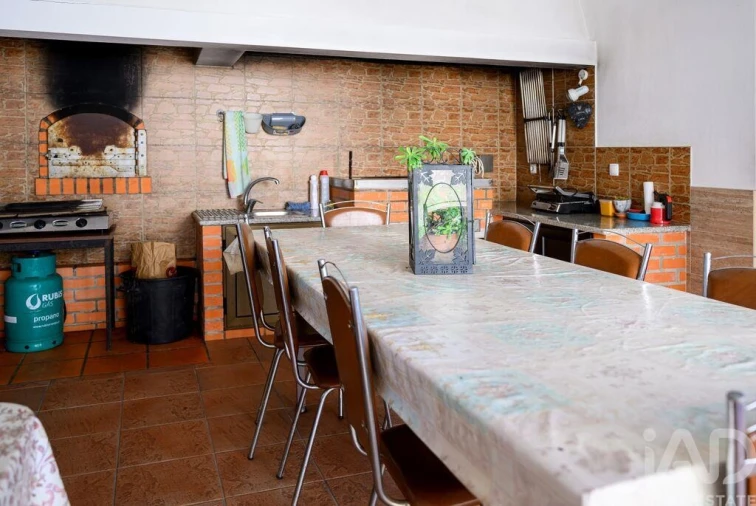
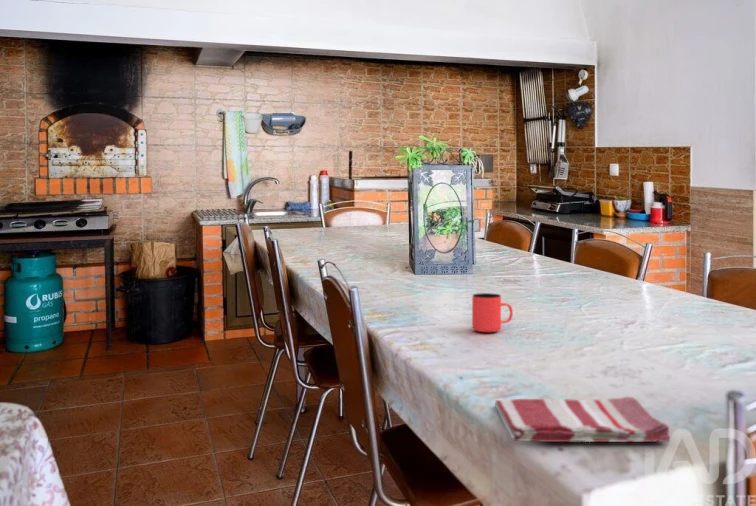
+ dish towel [494,396,671,443]
+ cup [471,292,514,333]
